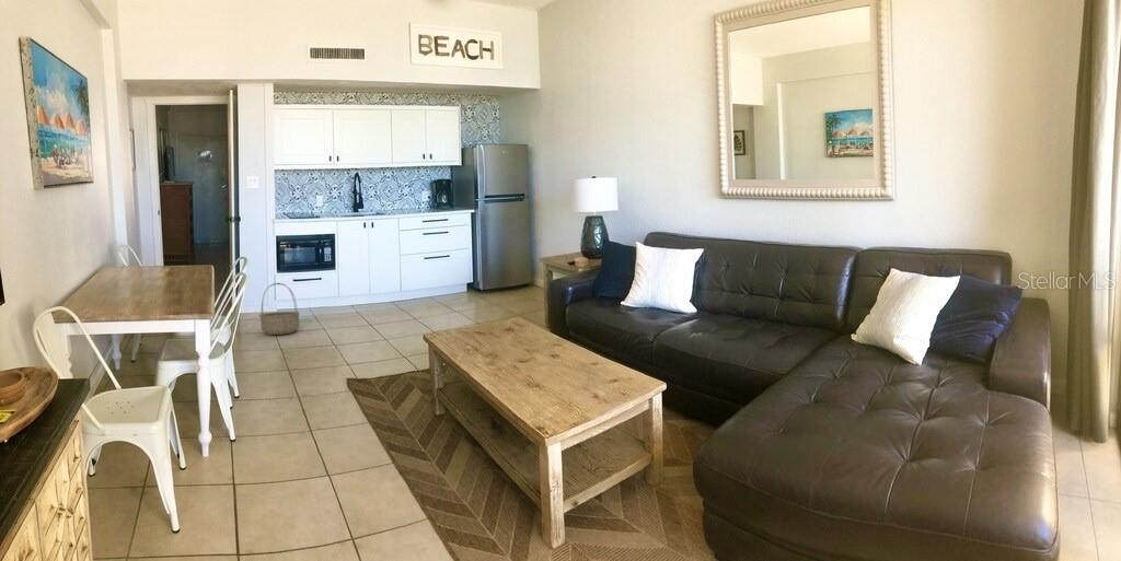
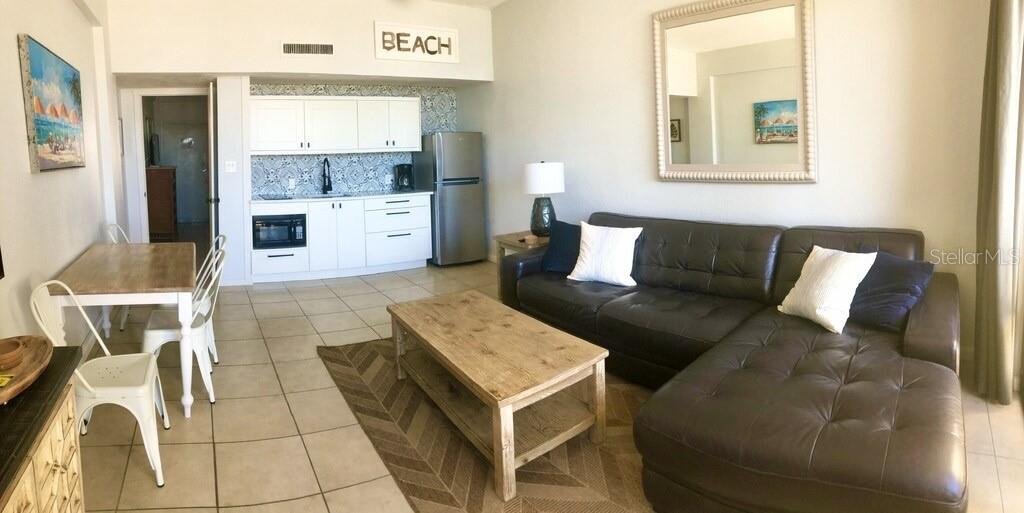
- basket [258,282,301,336]
